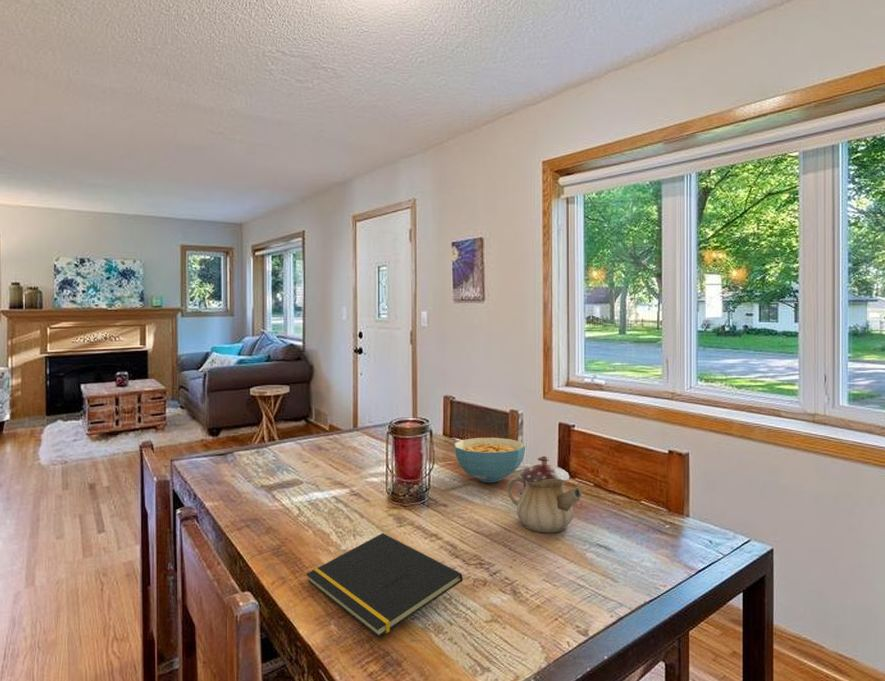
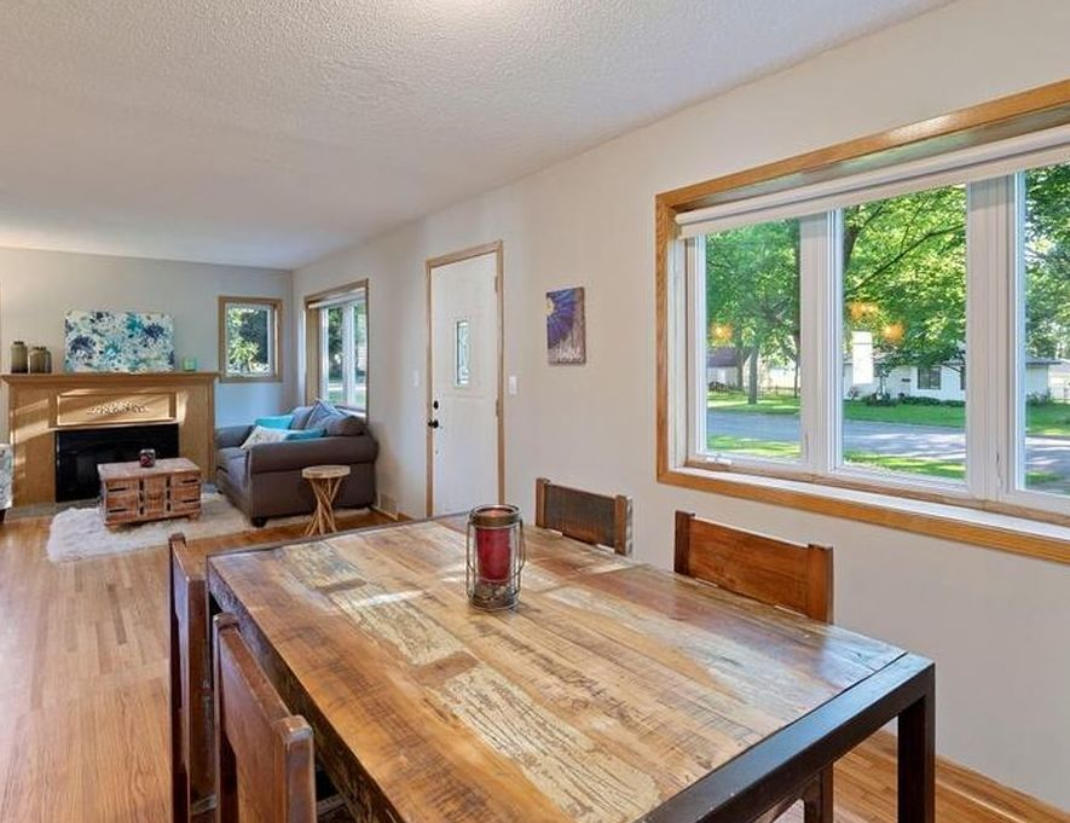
- notepad [305,532,464,638]
- cereal bowl [453,437,526,483]
- teapot [506,455,583,533]
